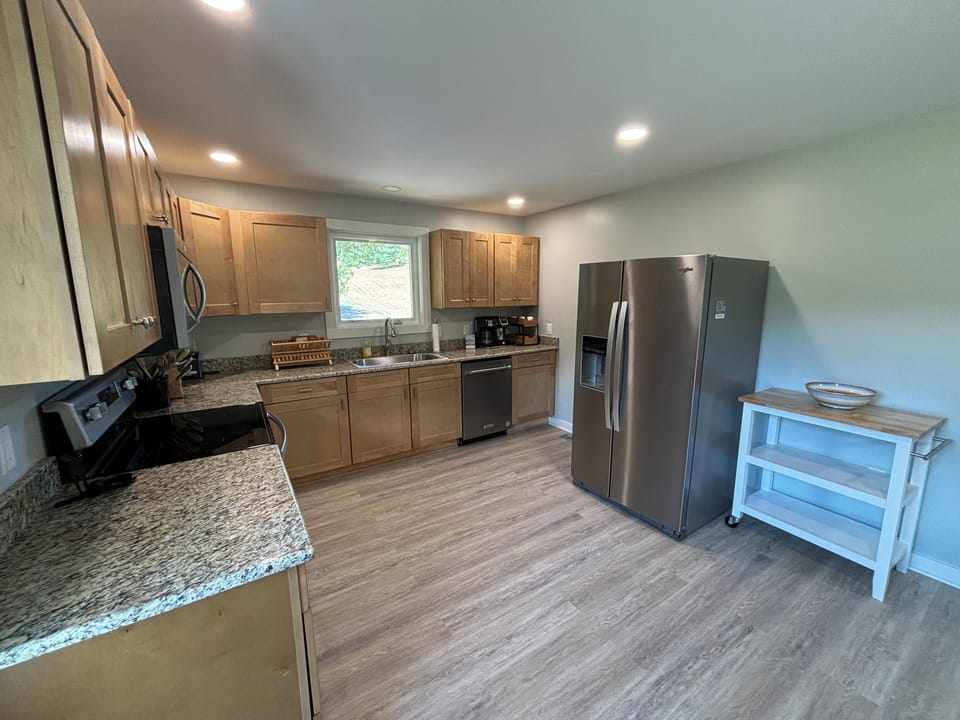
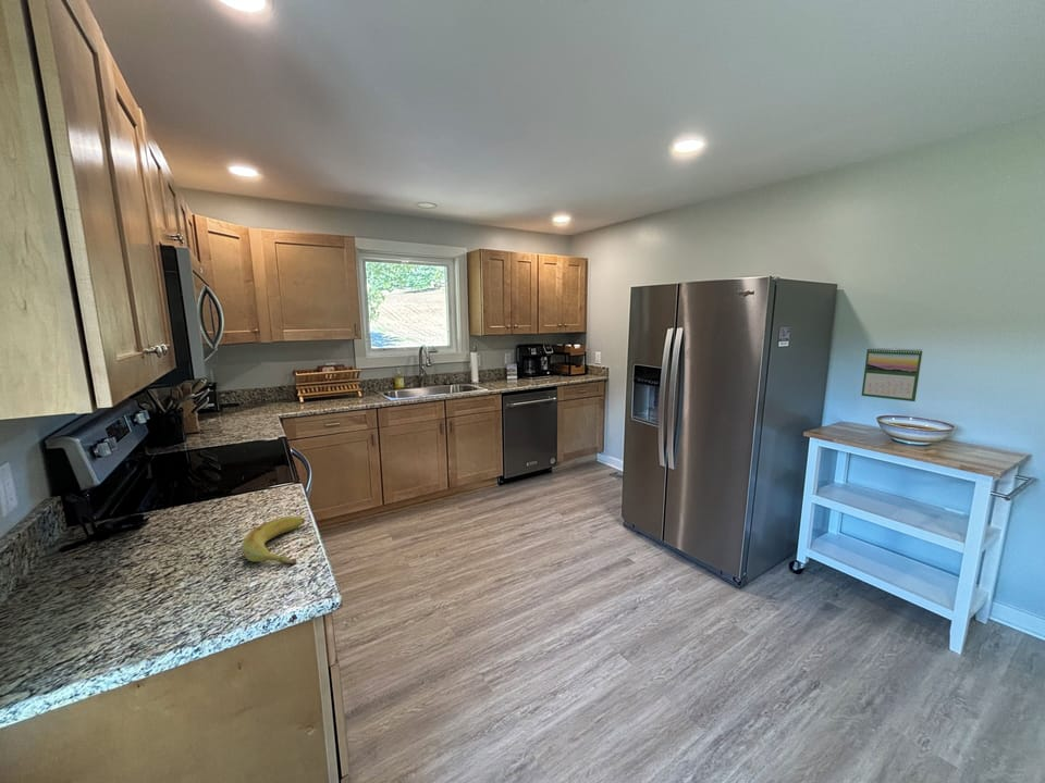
+ calendar [860,347,923,402]
+ banana [242,515,306,566]
